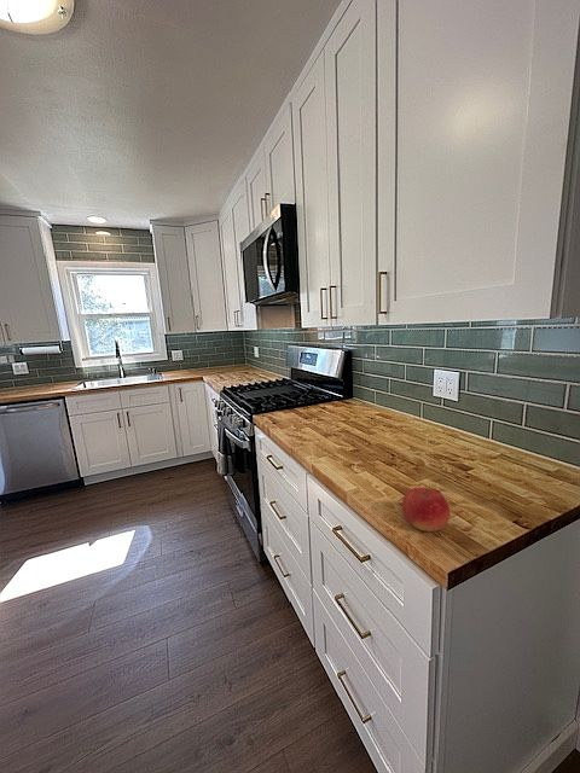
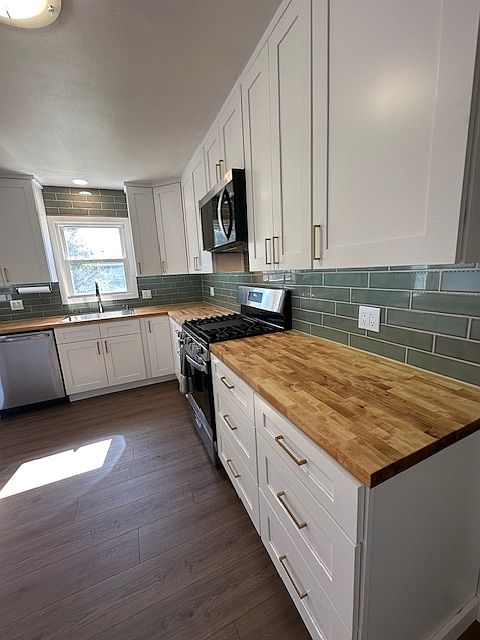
- fruit [401,487,451,533]
